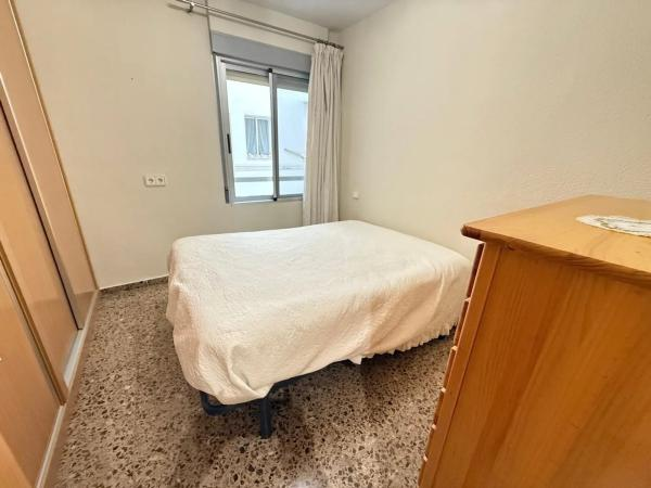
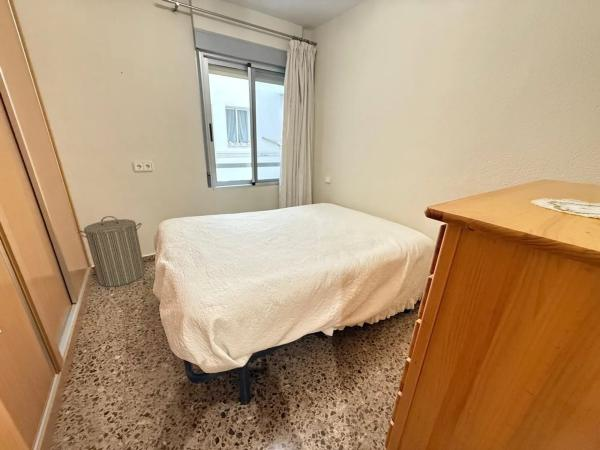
+ laundry hamper [77,215,146,288]
